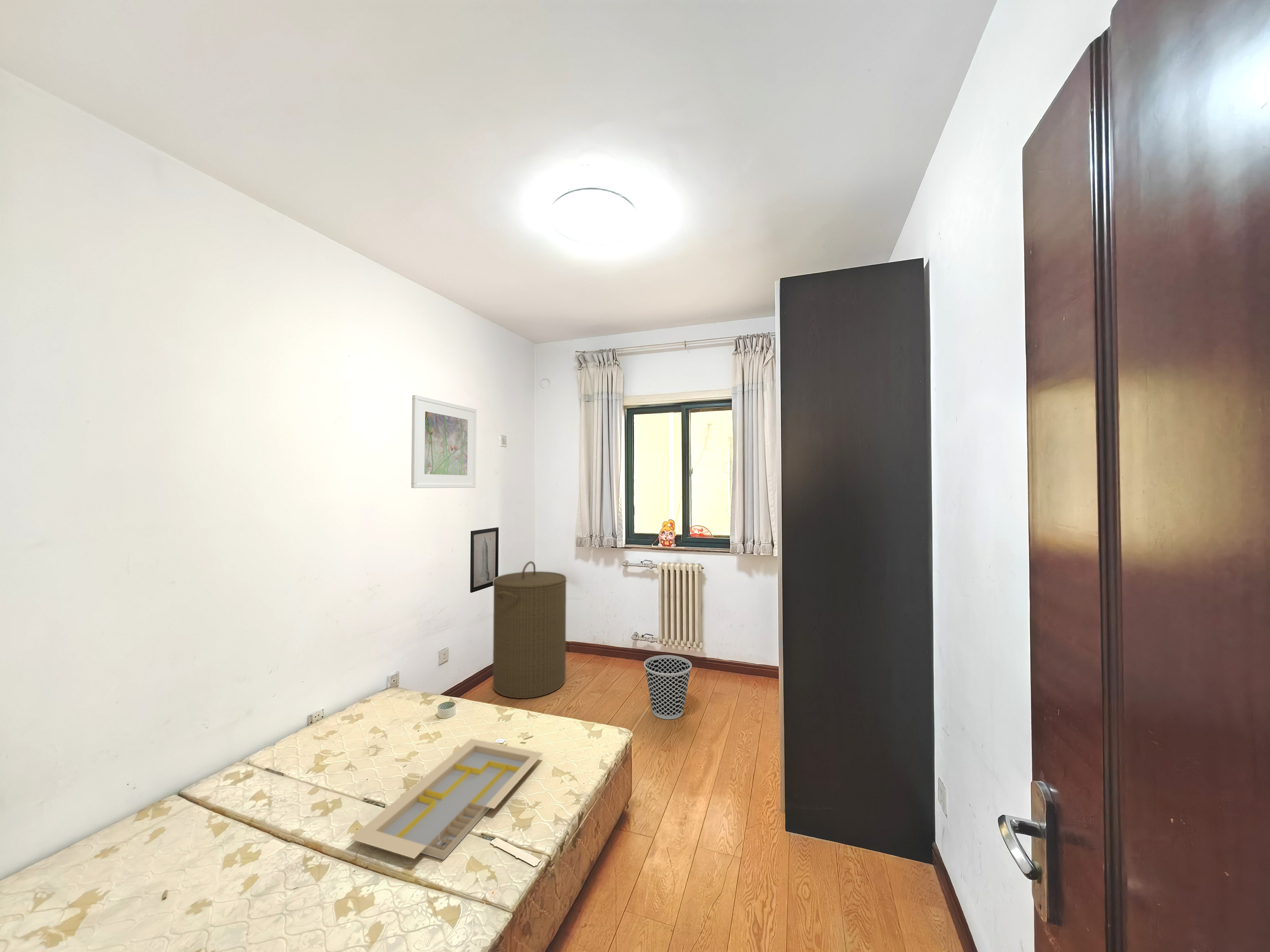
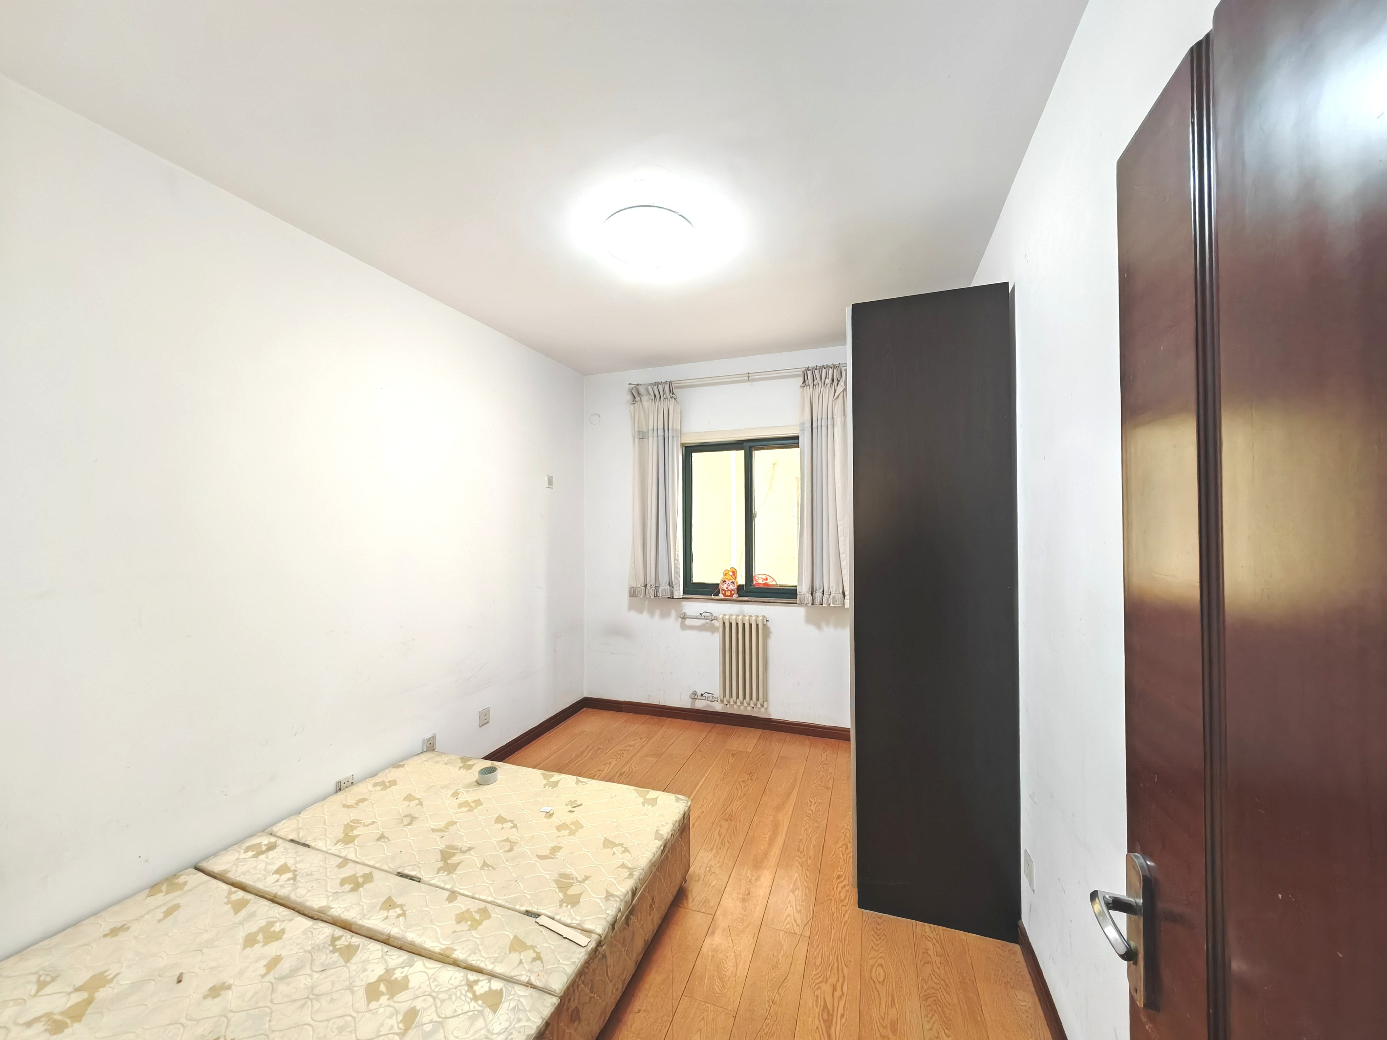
- laundry hamper [493,561,567,699]
- wall art [470,527,499,593]
- wastebasket [644,655,692,720]
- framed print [411,394,477,488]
- serving tray [349,738,544,860]
